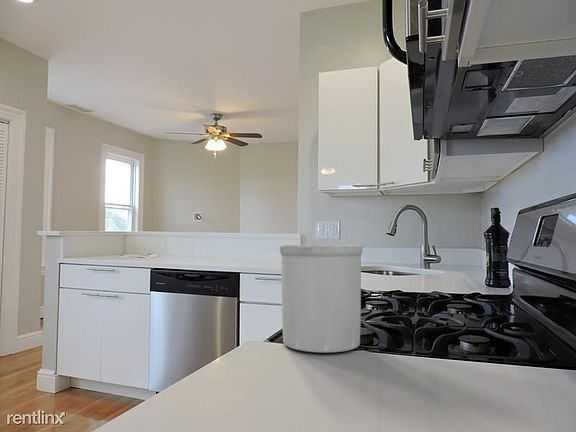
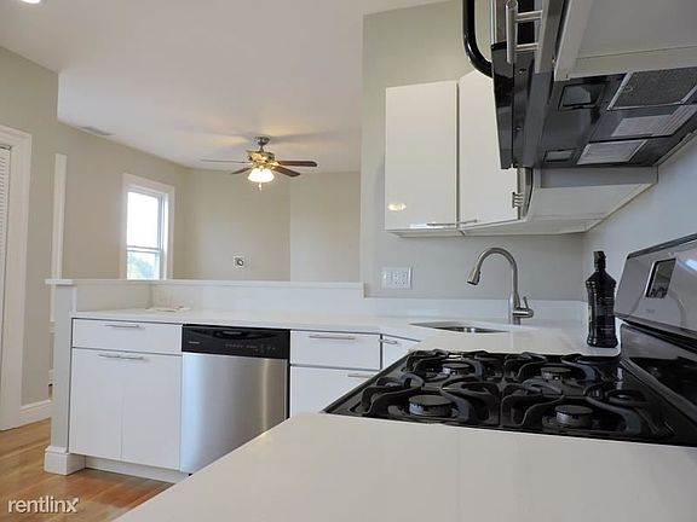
- utensil holder [279,244,364,354]
